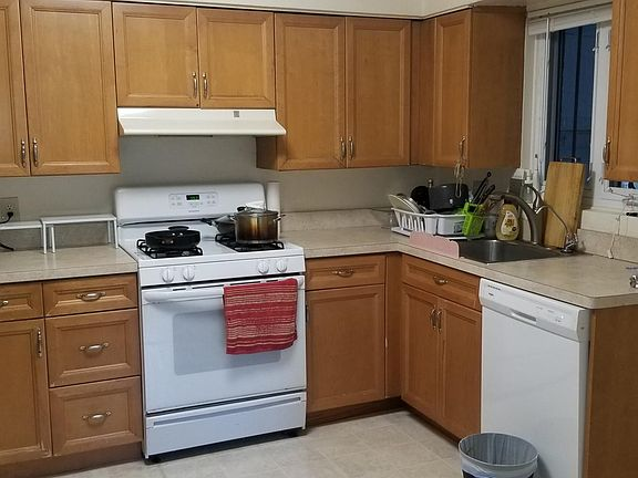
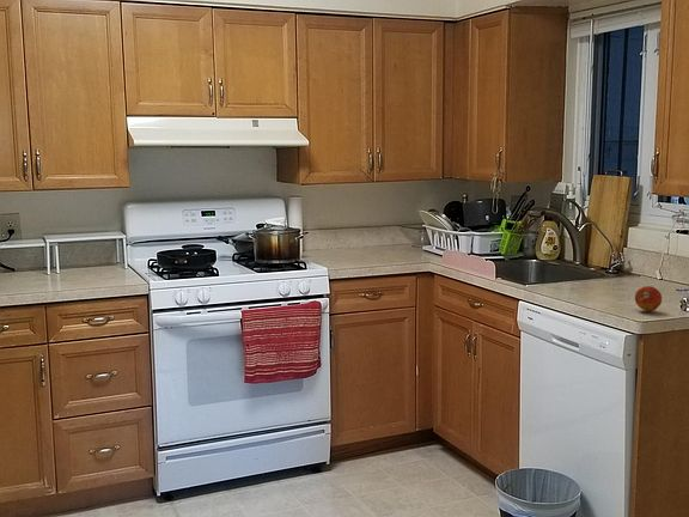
+ fruit [634,285,663,312]
